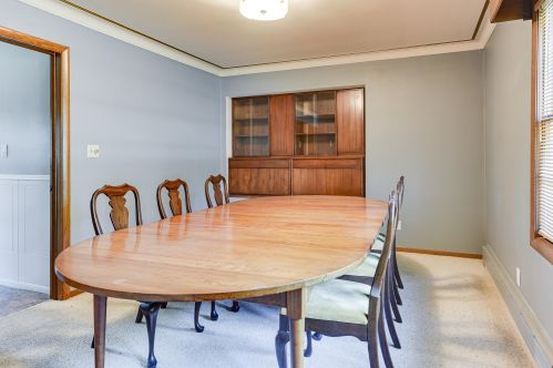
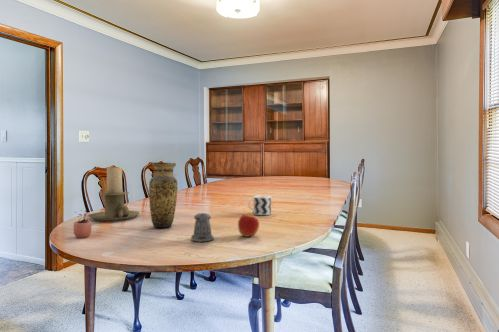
+ candle holder [87,166,141,221]
+ apple [237,212,260,238]
+ cup [247,194,272,216]
+ pepper shaker [190,212,215,243]
+ cocoa [73,209,92,239]
+ vase [148,161,179,229]
